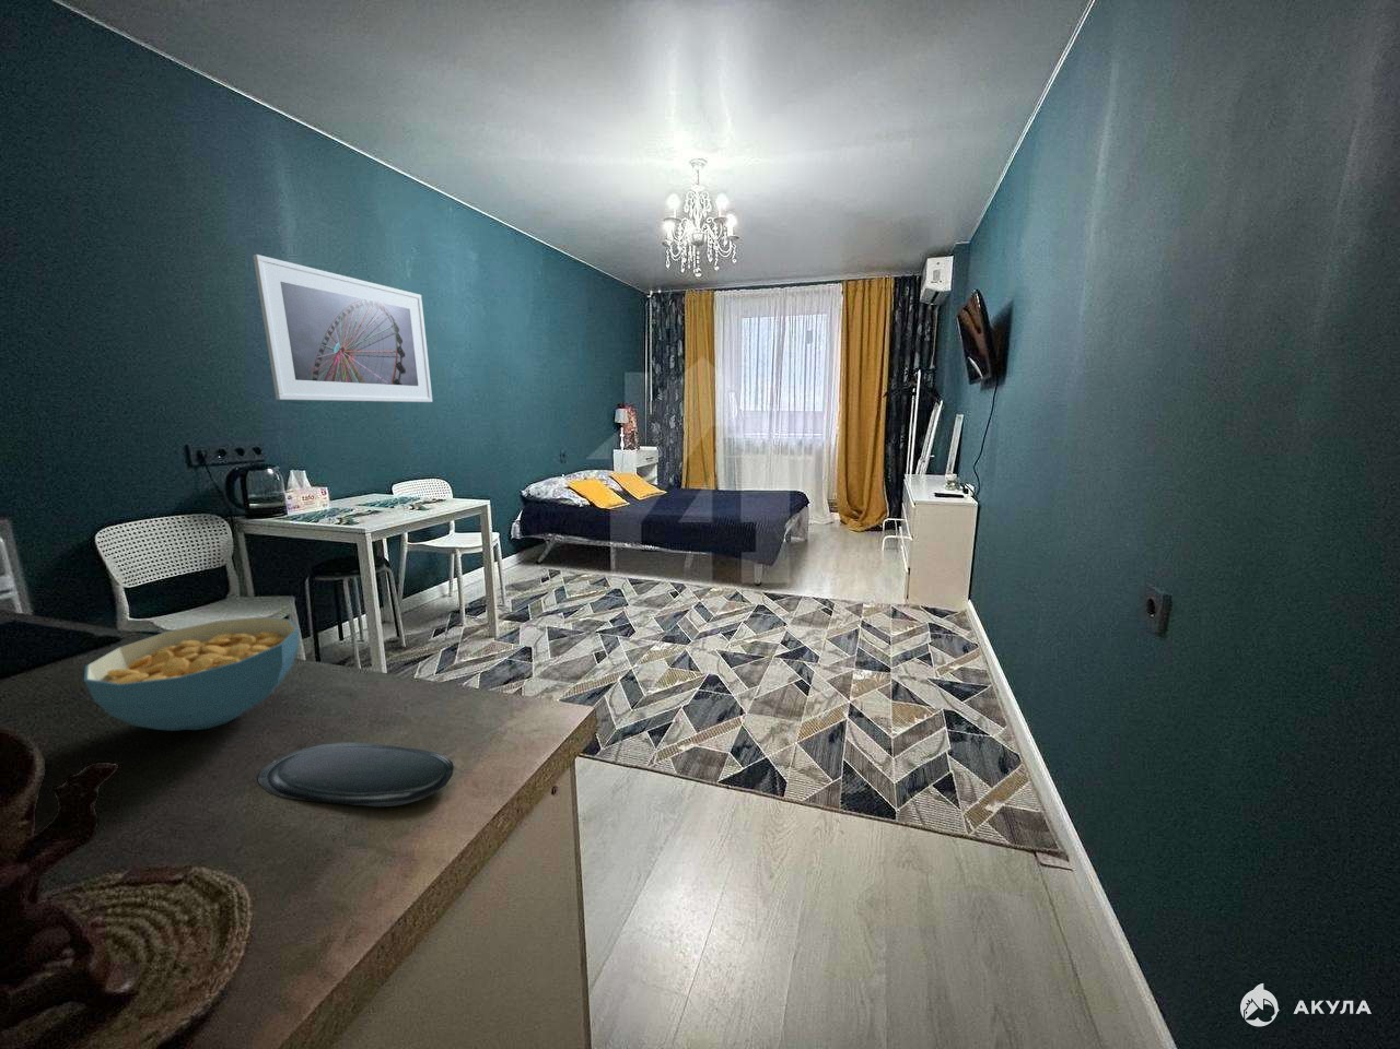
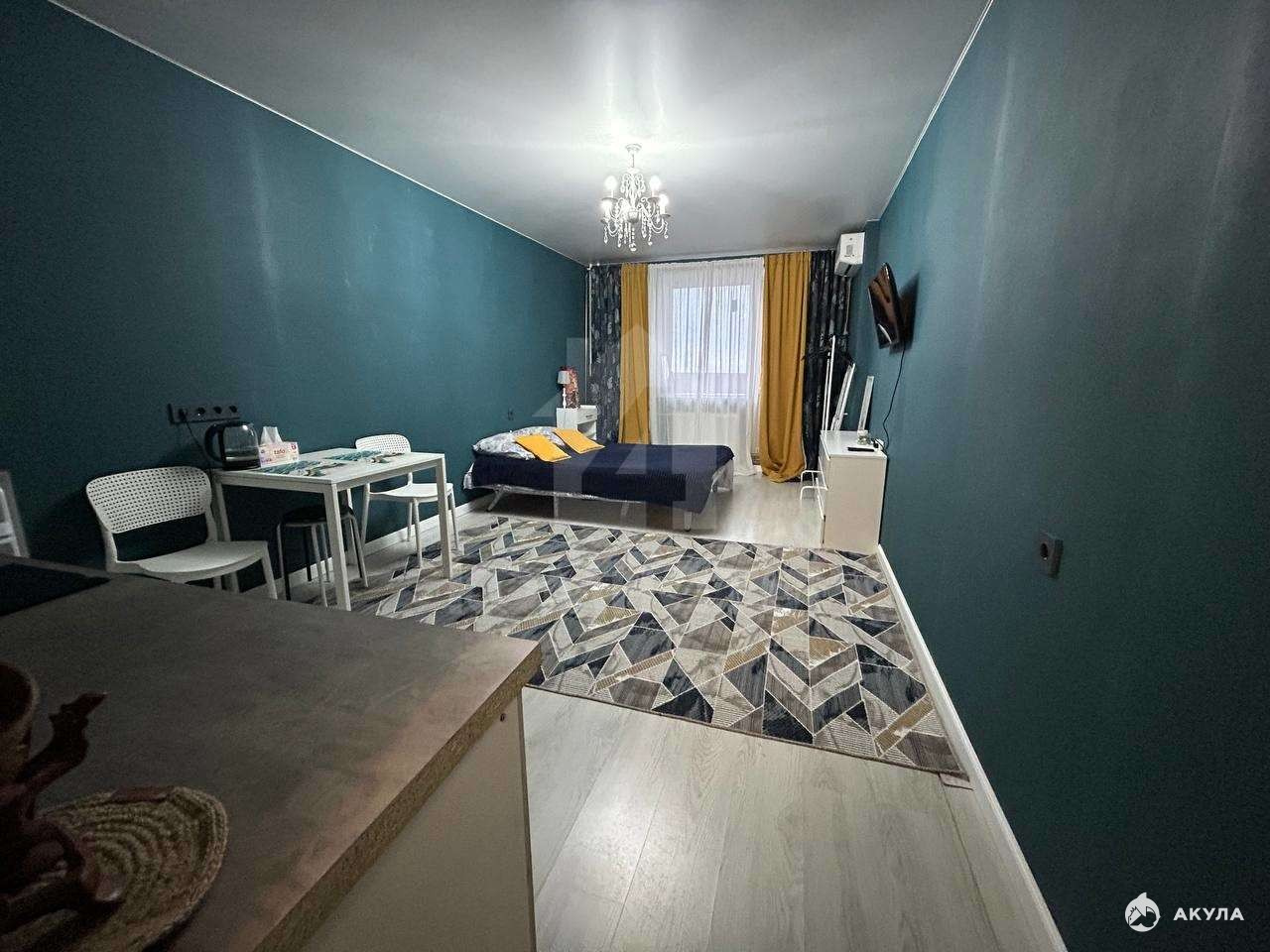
- oval tray [257,740,455,808]
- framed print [251,253,433,403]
- cereal bowl [83,615,300,732]
